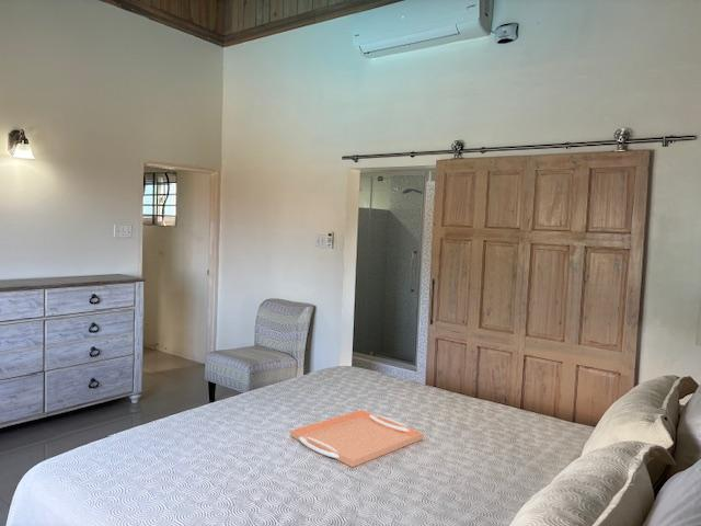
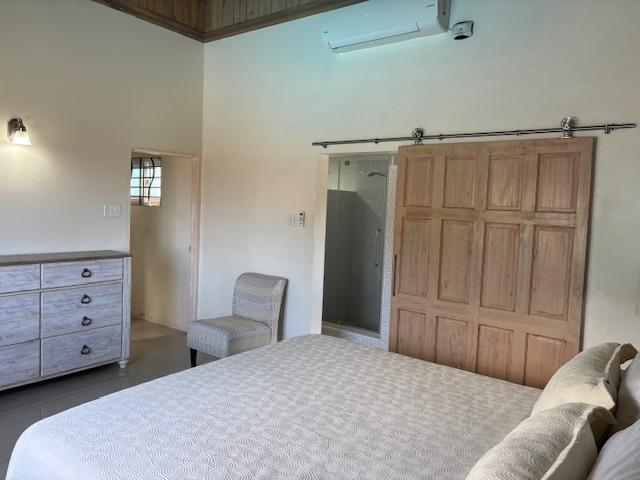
- serving tray [289,409,425,468]
